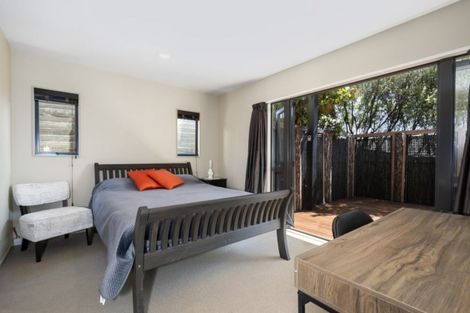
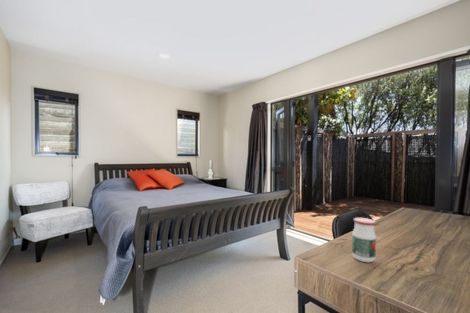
+ jar [351,217,377,263]
